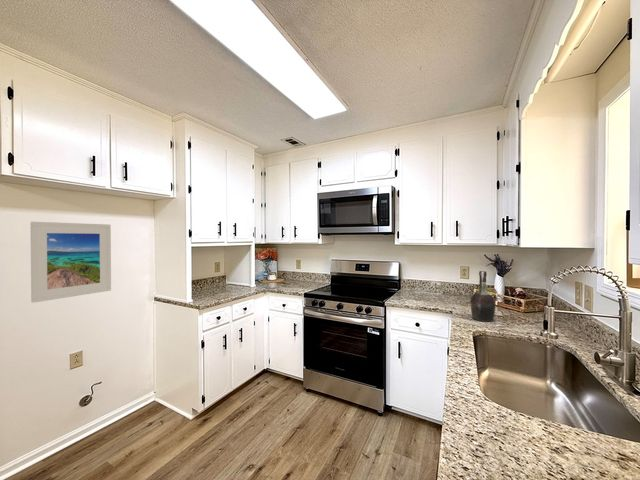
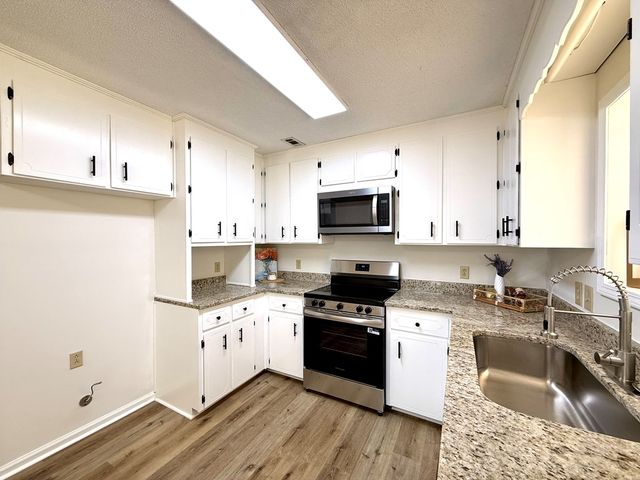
- cognac bottle [469,270,496,323]
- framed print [29,221,112,304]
